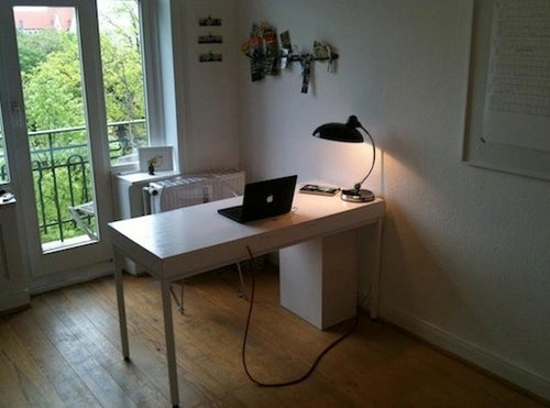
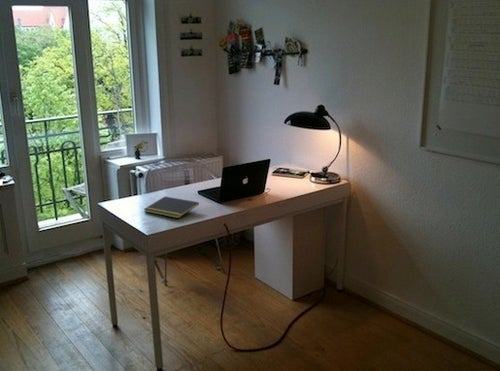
+ notepad [143,196,200,219]
